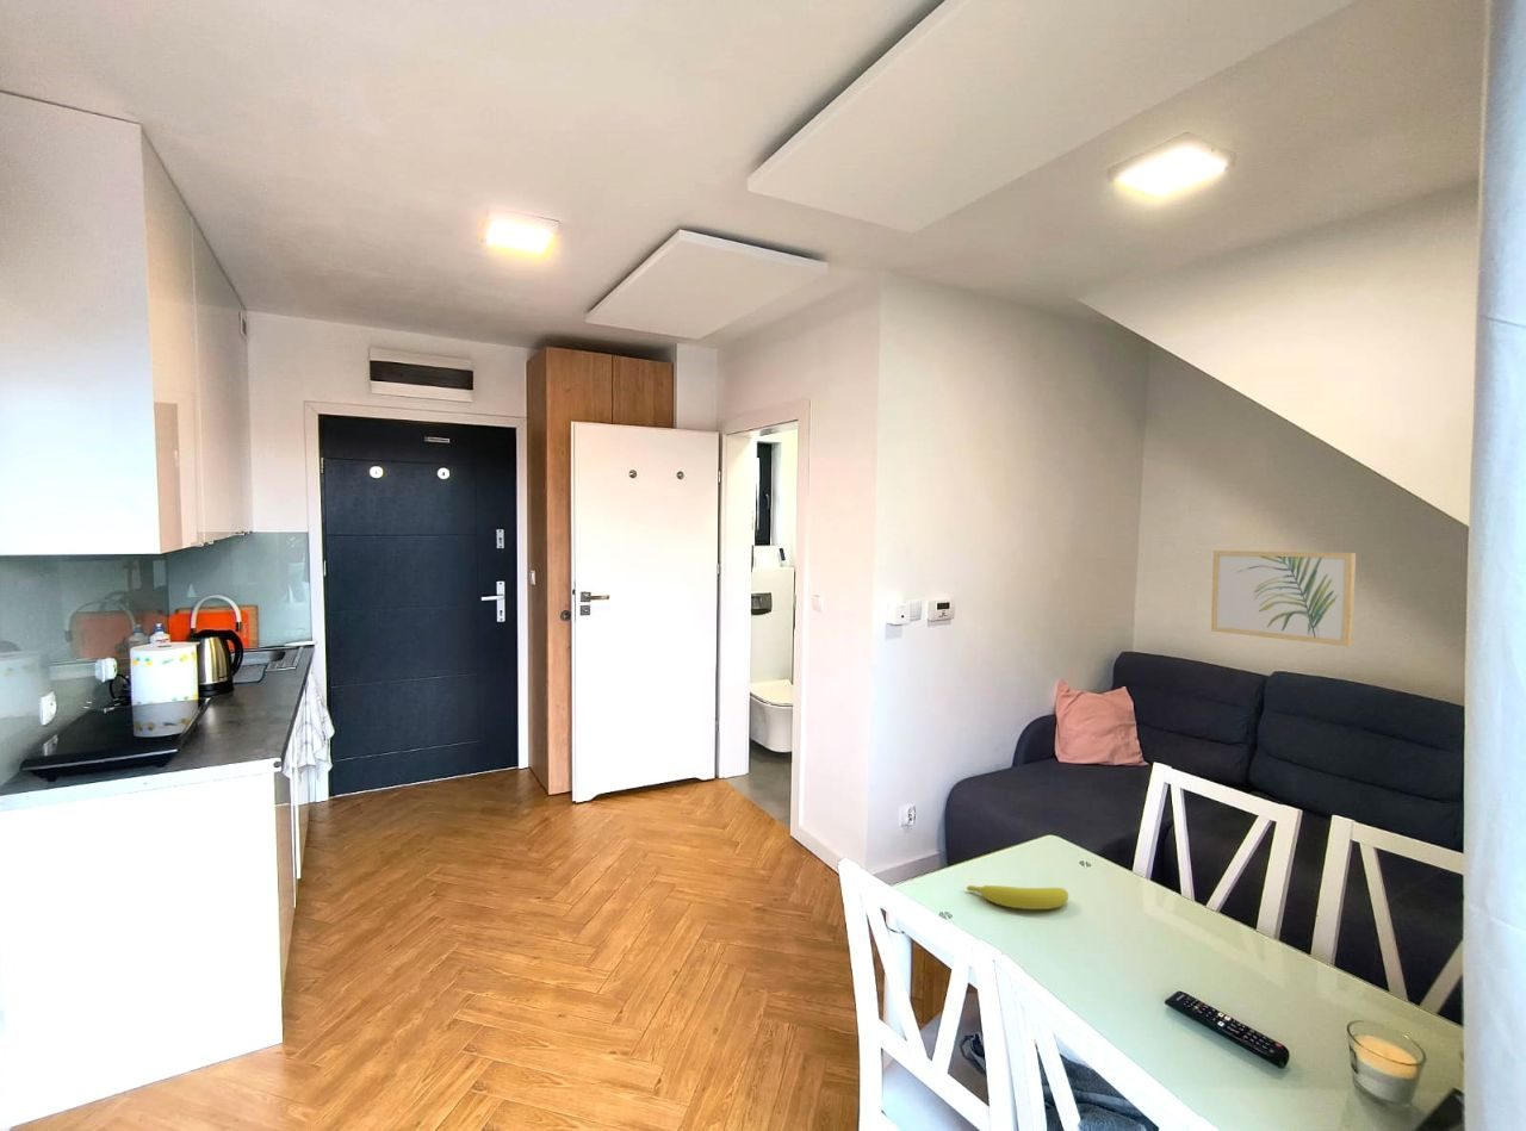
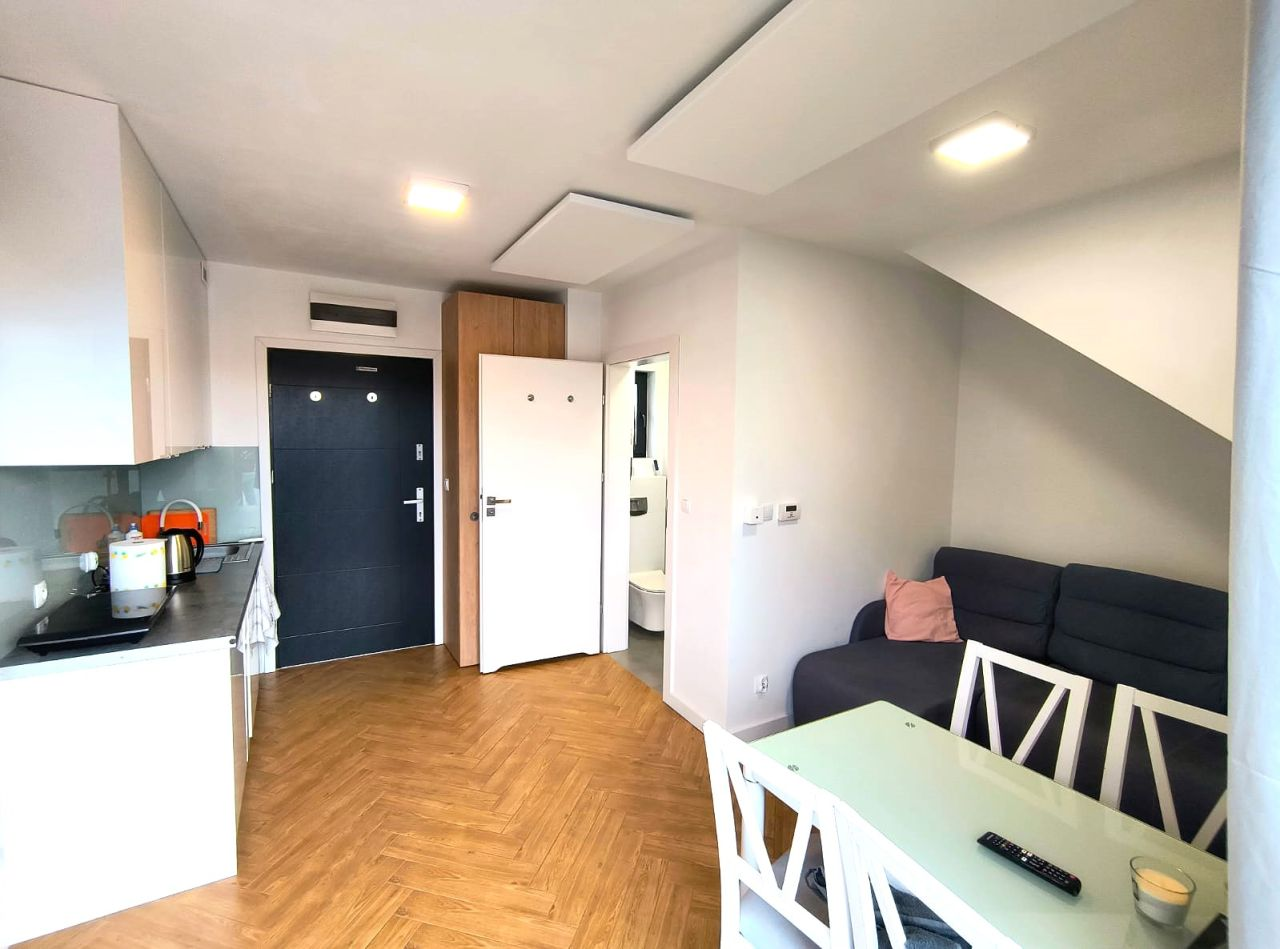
- fruit [966,884,1069,911]
- wall art [1210,549,1357,647]
